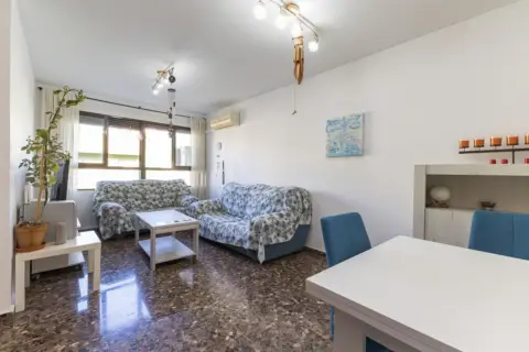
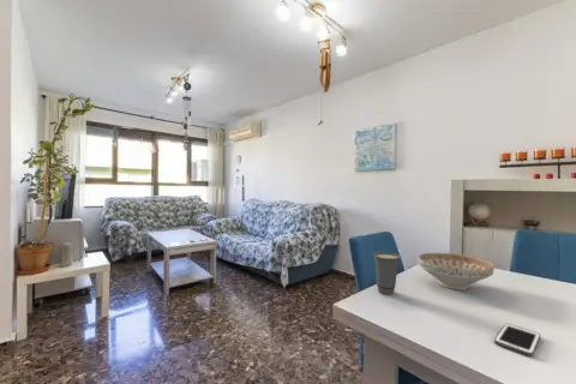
+ cup [372,251,402,295]
+ cell phone [493,323,541,358]
+ decorative bowl [416,252,496,290]
